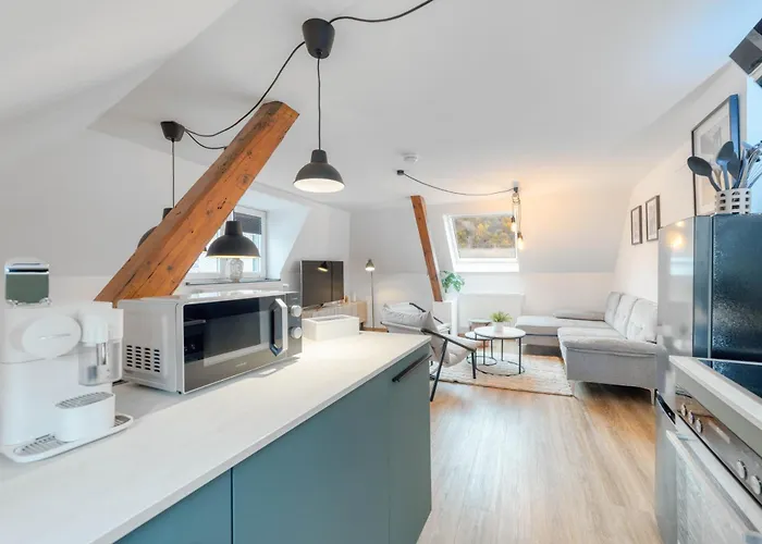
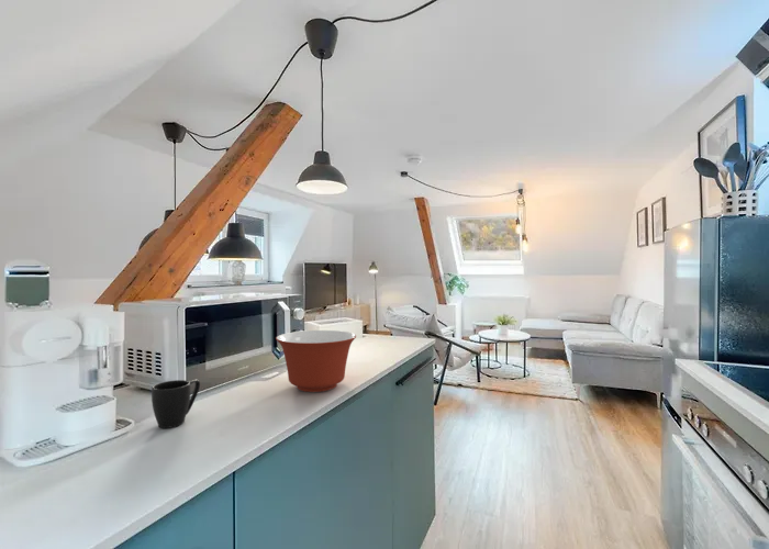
+ mug [151,379,201,429]
+ mixing bowl [275,329,357,393]
